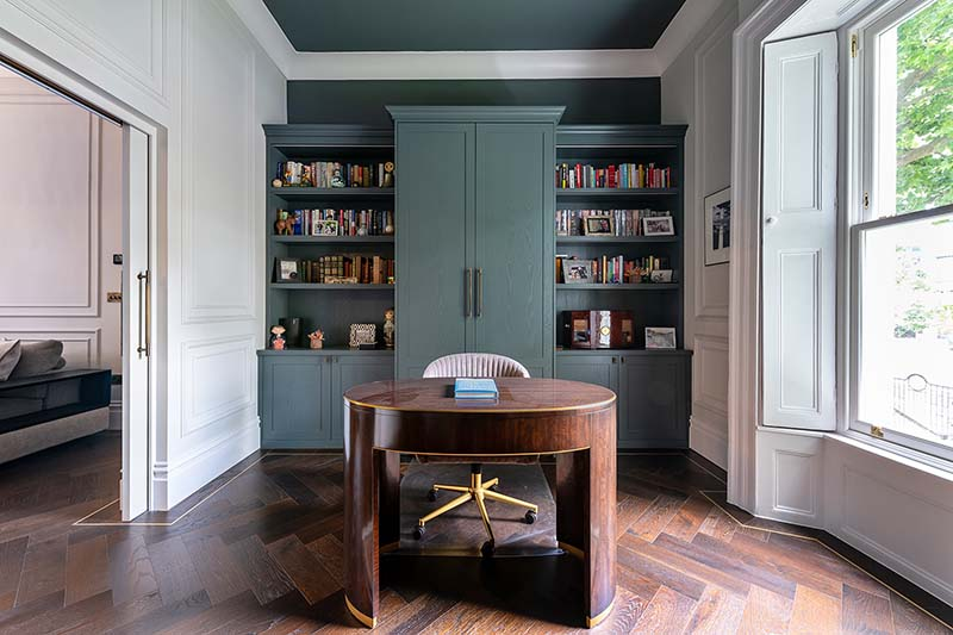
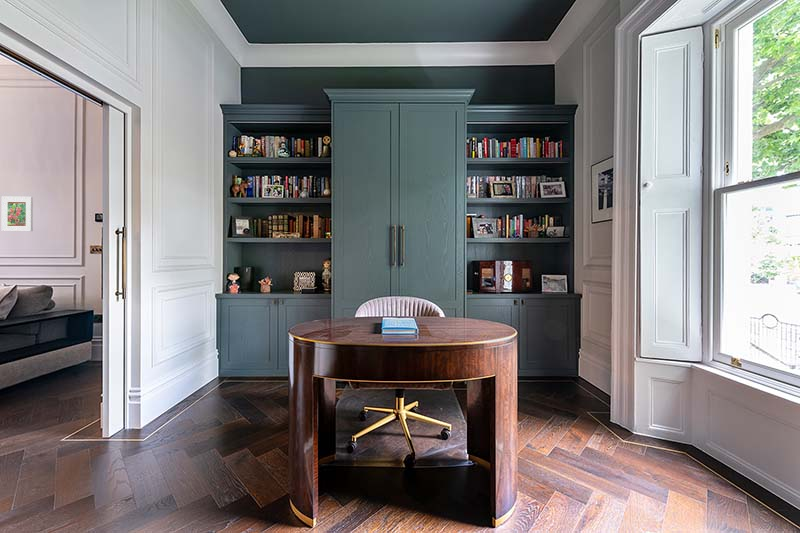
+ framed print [1,196,34,232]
